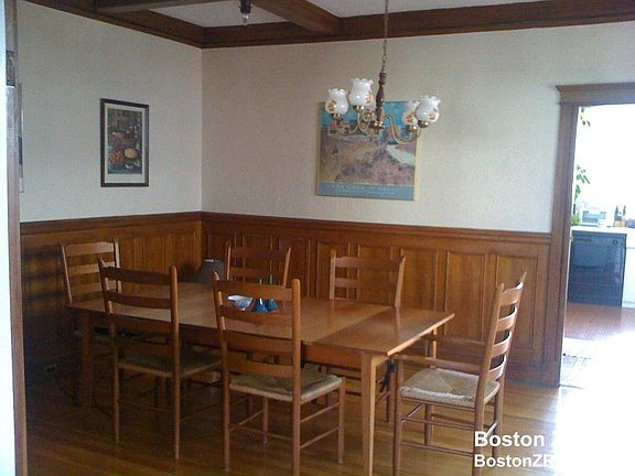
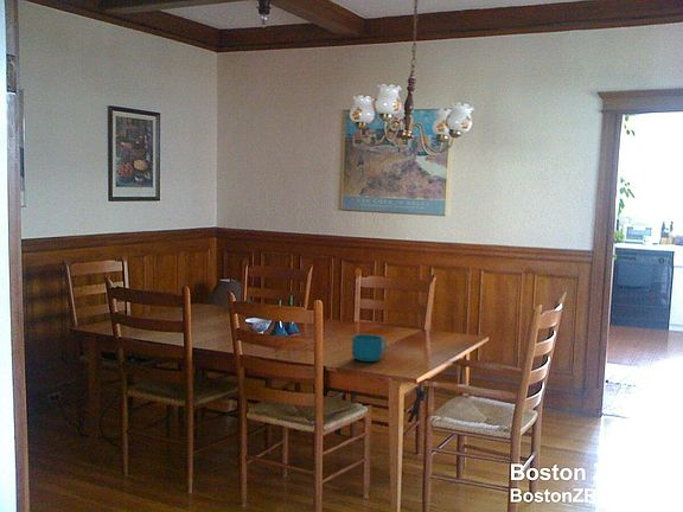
+ cup [351,333,388,363]
